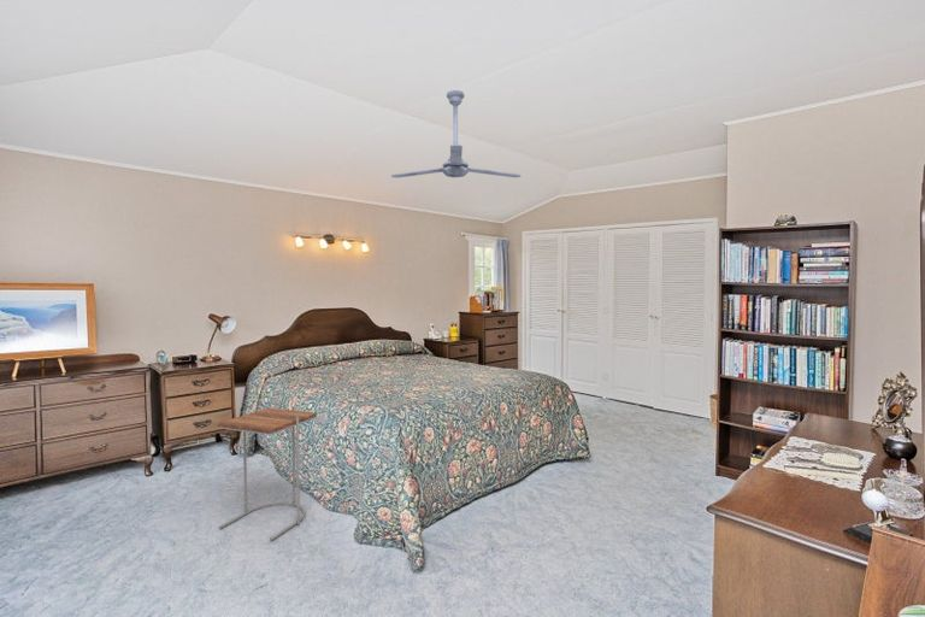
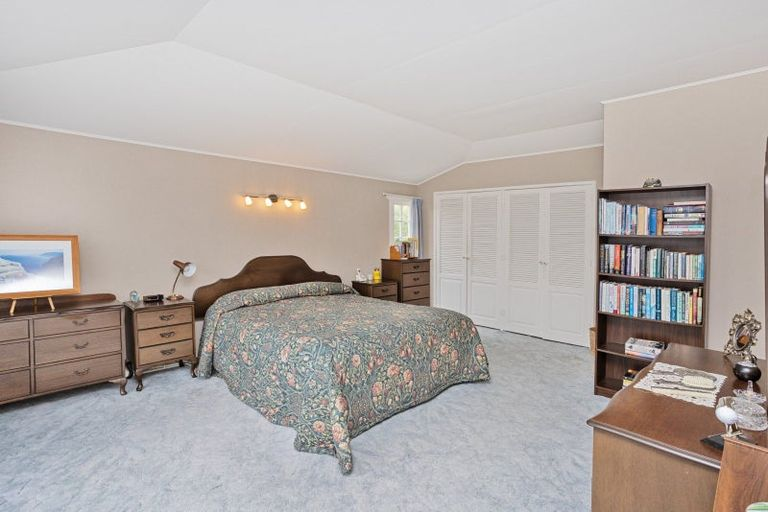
- ceiling fan [390,89,522,178]
- side table [217,405,318,542]
